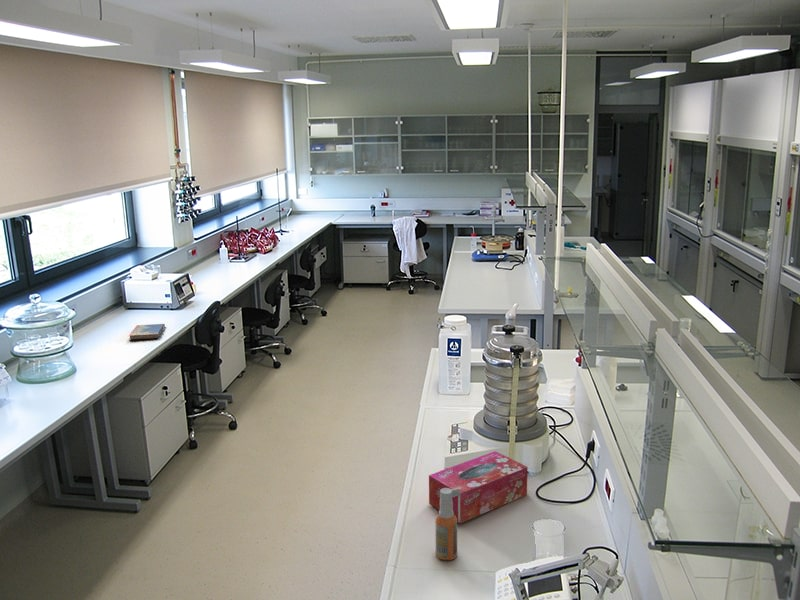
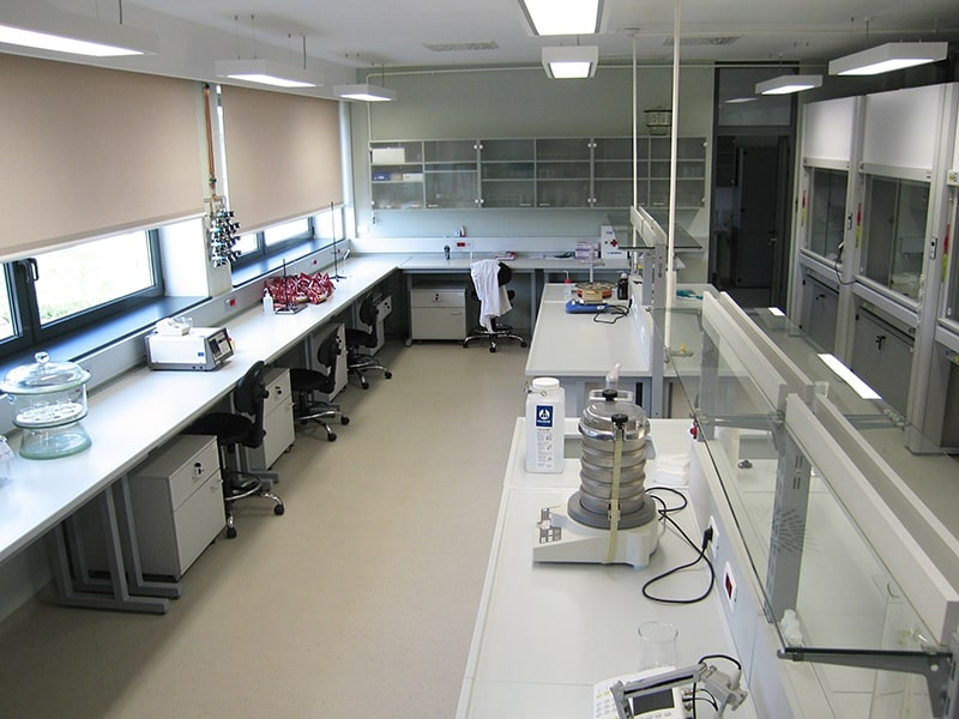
- tissue box [428,450,529,524]
- spray bottle [434,488,460,561]
- hardcover book [128,323,166,340]
